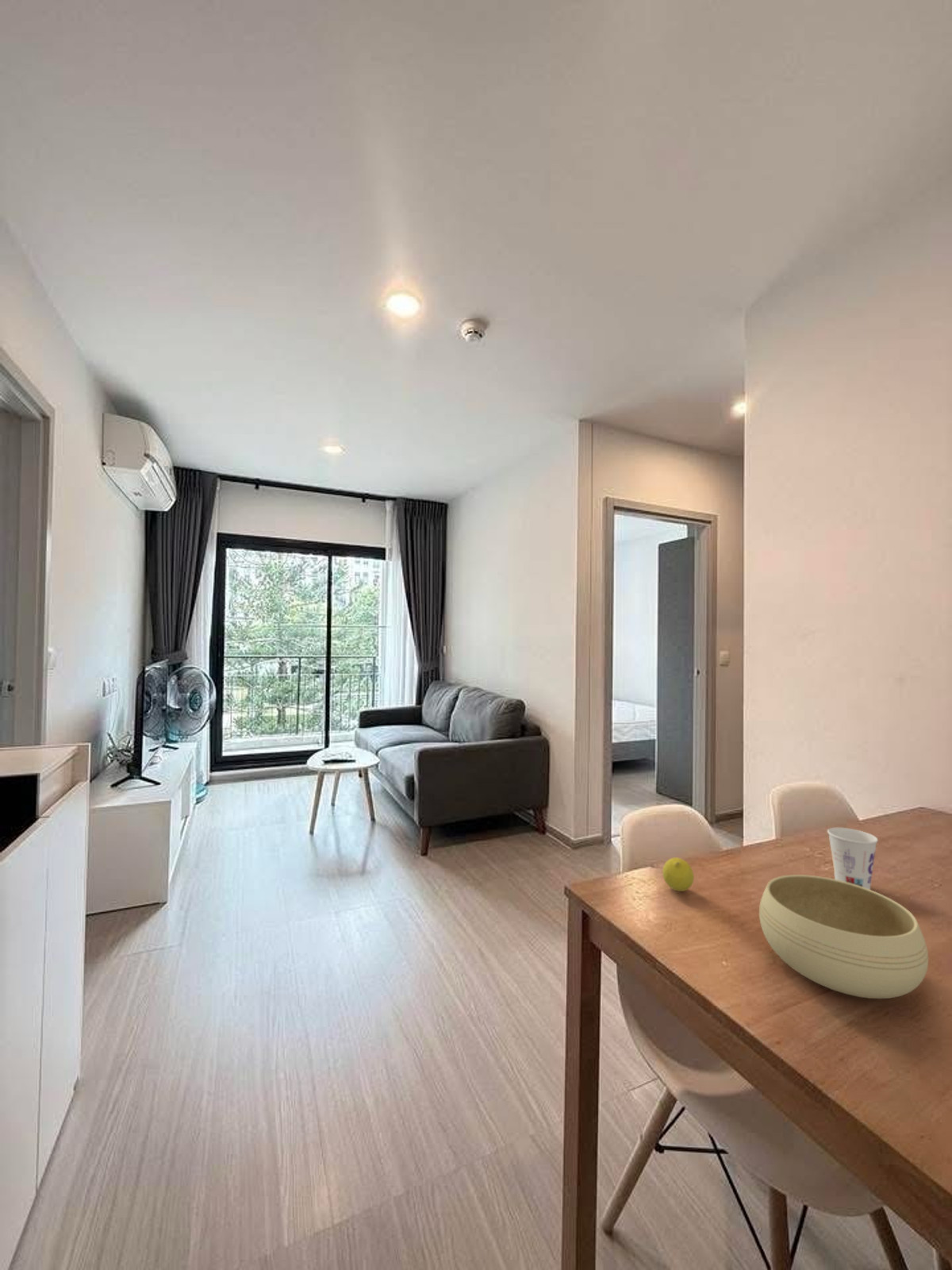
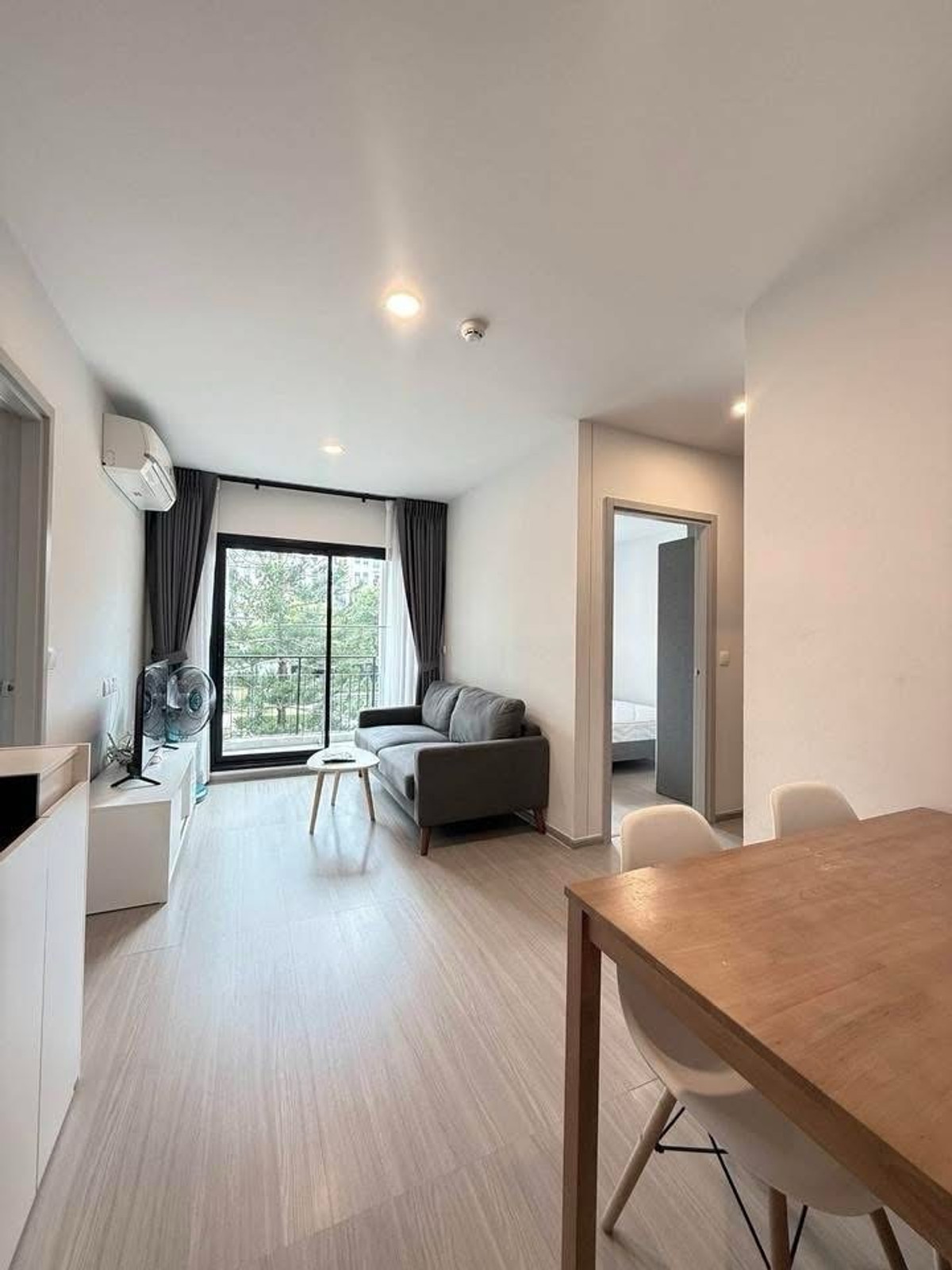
- fruit [662,856,695,892]
- cup [827,827,879,890]
- bowl [758,874,929,999]
